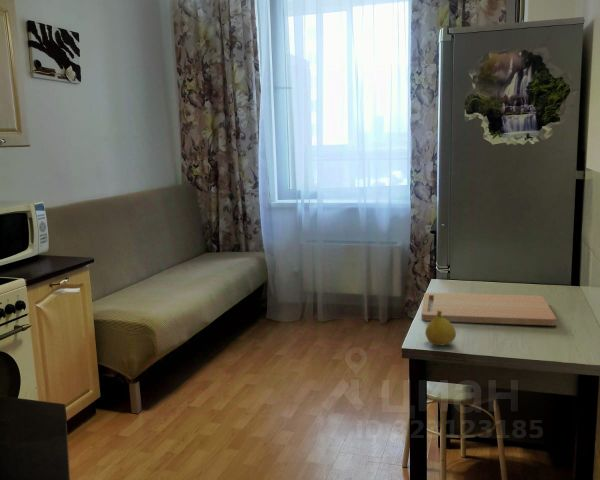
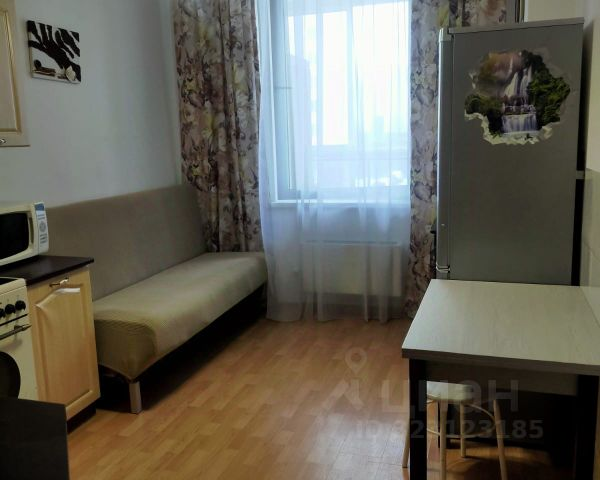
- fruit [424,311,457,346]
- cutting board [421,292,557,327]
